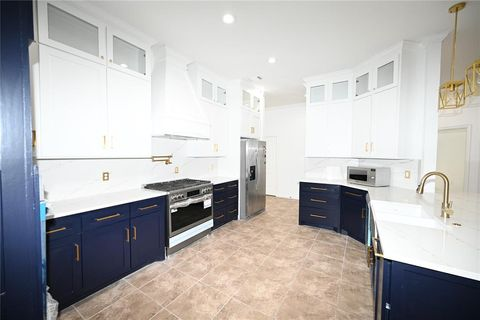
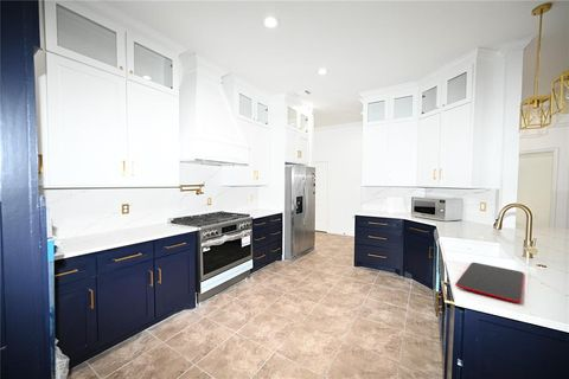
+ cutting board [454,262,524,304]
